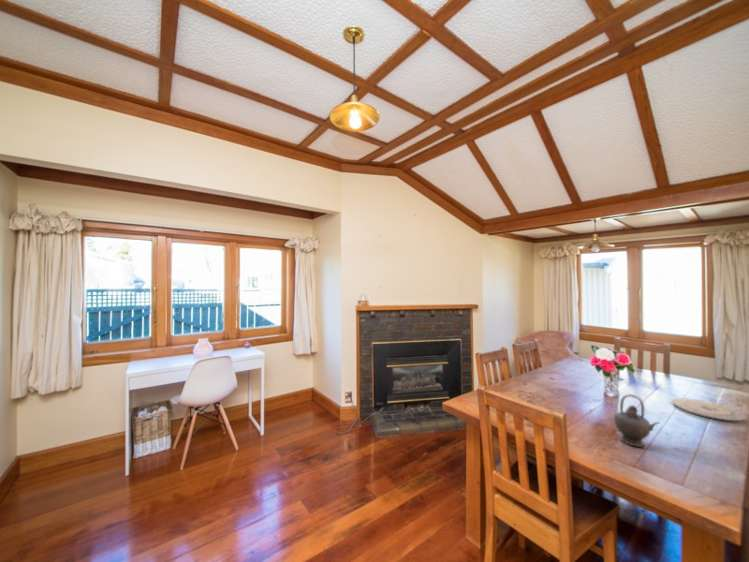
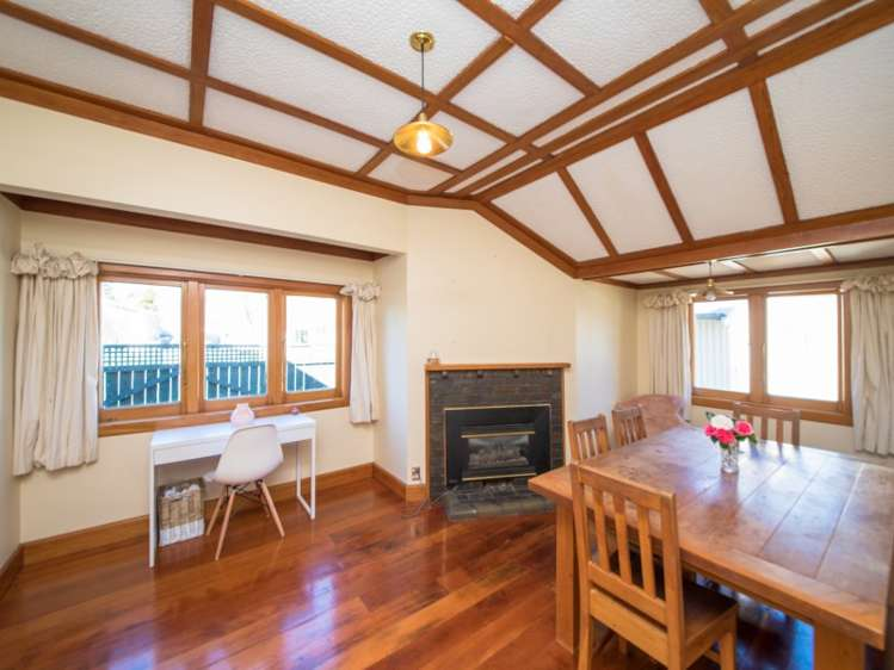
- teapot [613,394,661,448]
- plate [672,398,748,422]
